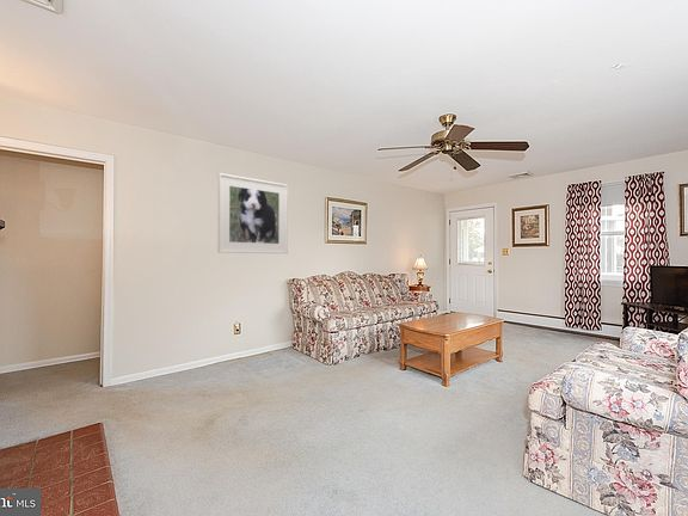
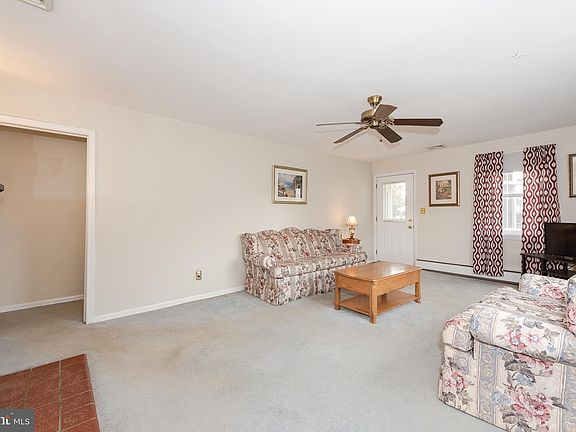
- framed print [217,172,289,254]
